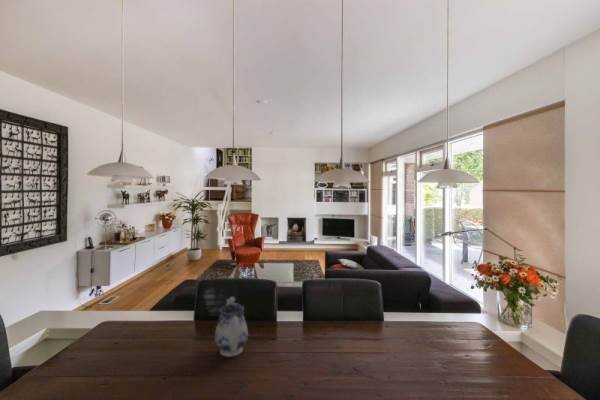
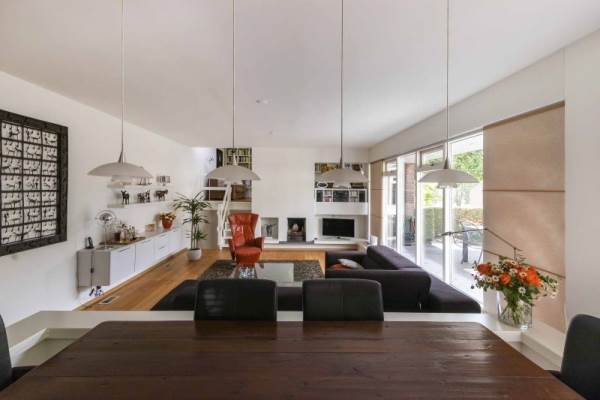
- teapot [214,296,249,358]
